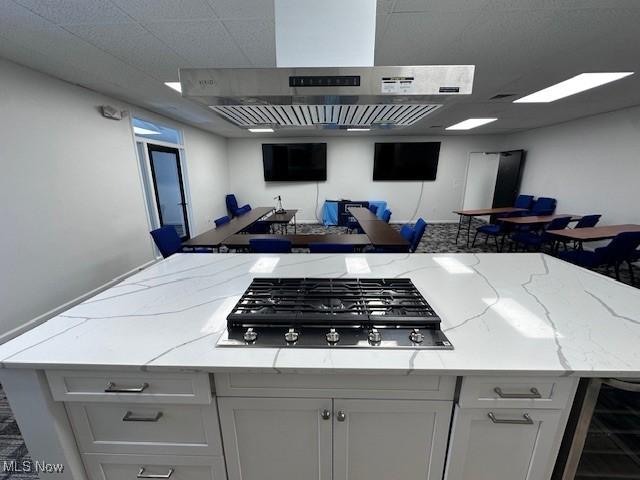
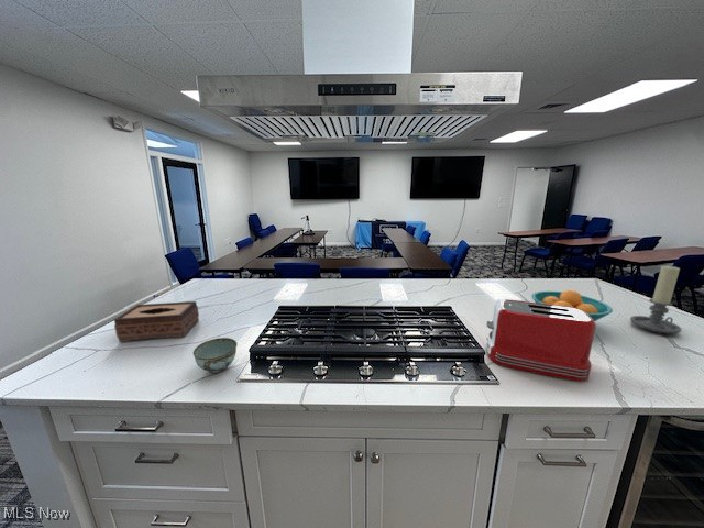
+ candle holder [629,265,682,334]
+ tissue box [113,300,200,343]
+ toaster [485,298,597,382]
+ bowl [193,337,239,374]
+ fruit bowl [530,289,614,322]
